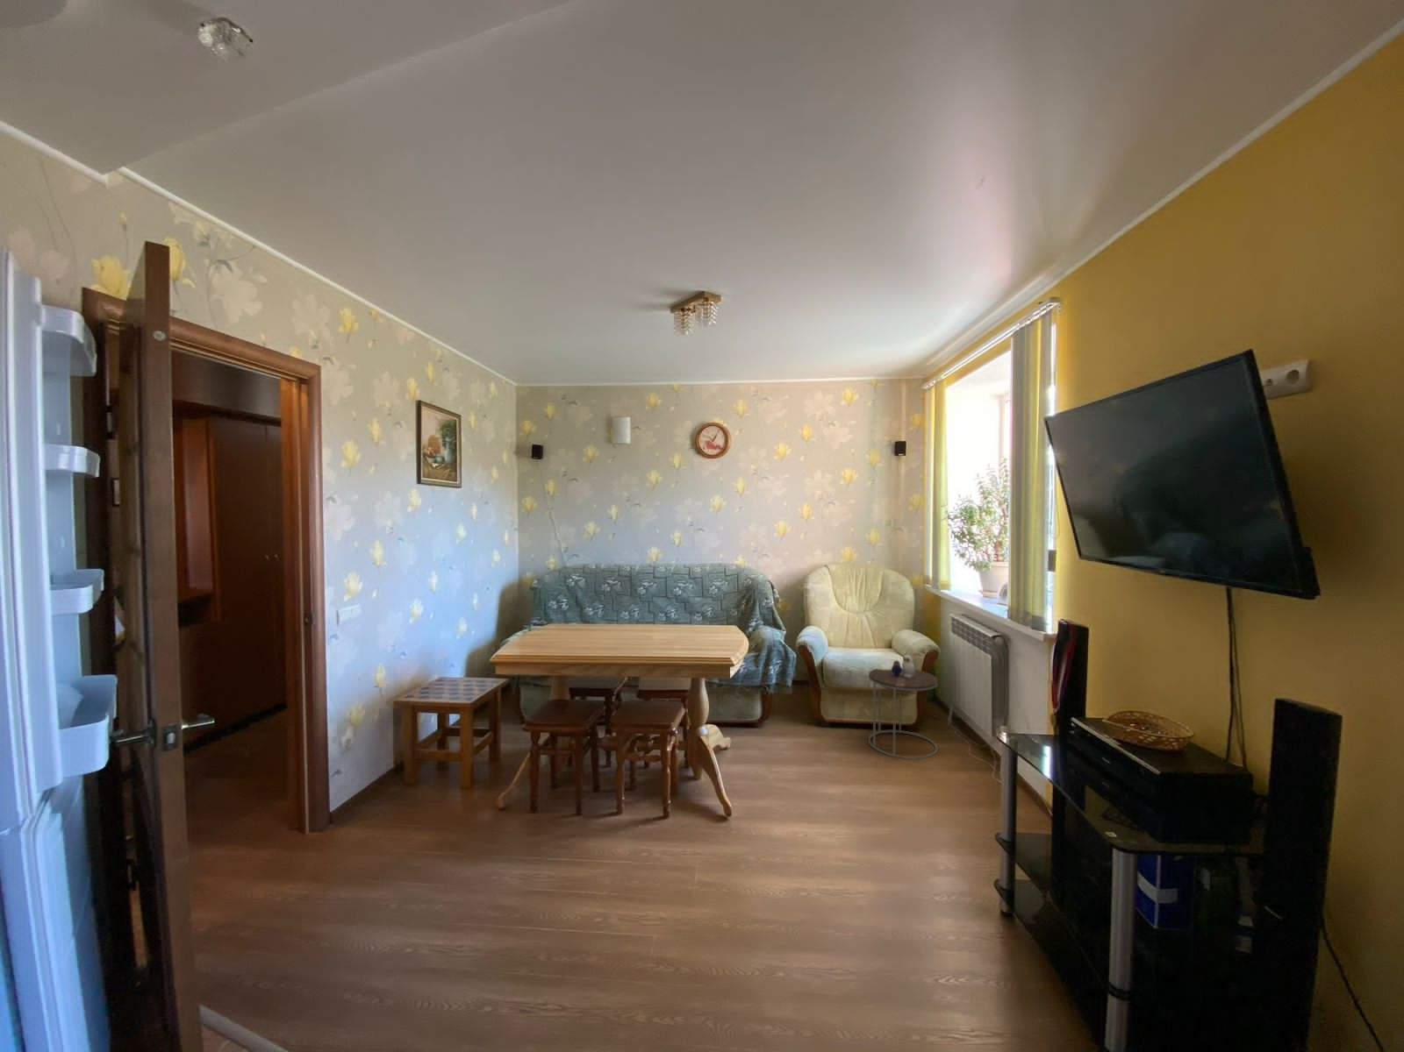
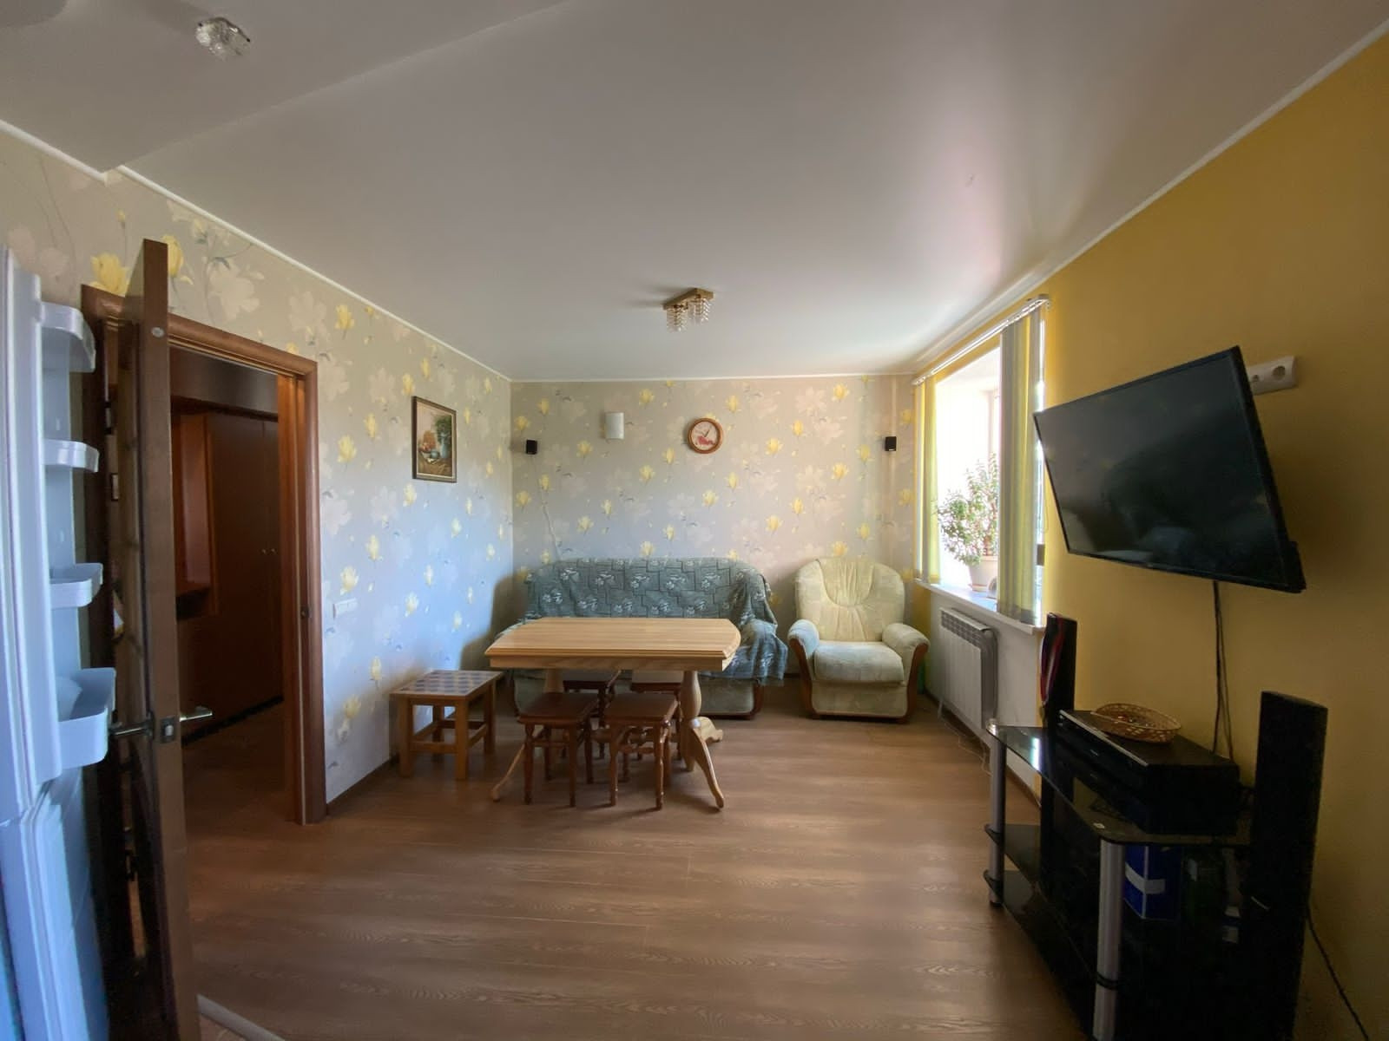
- side table [868,654,939,760]
